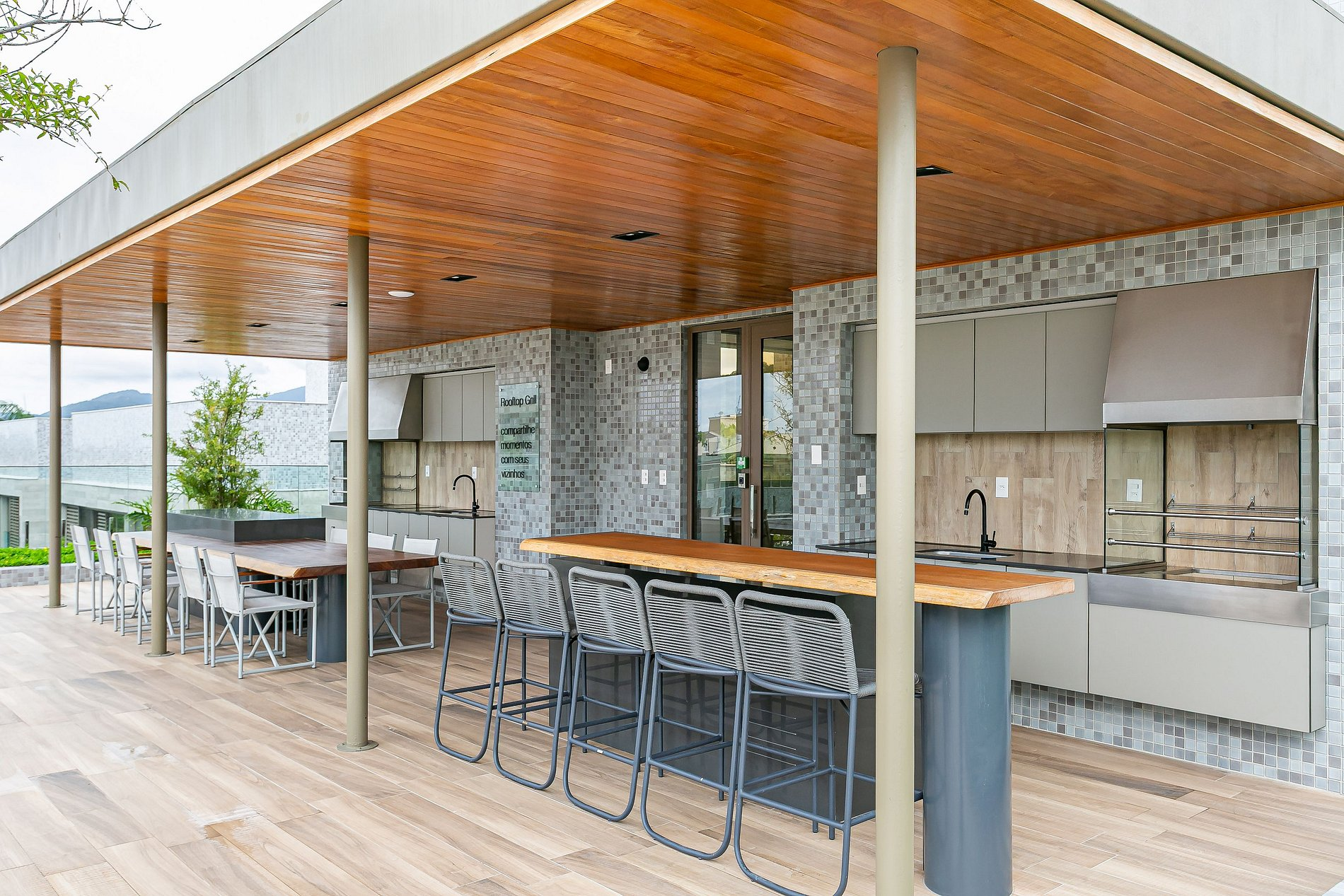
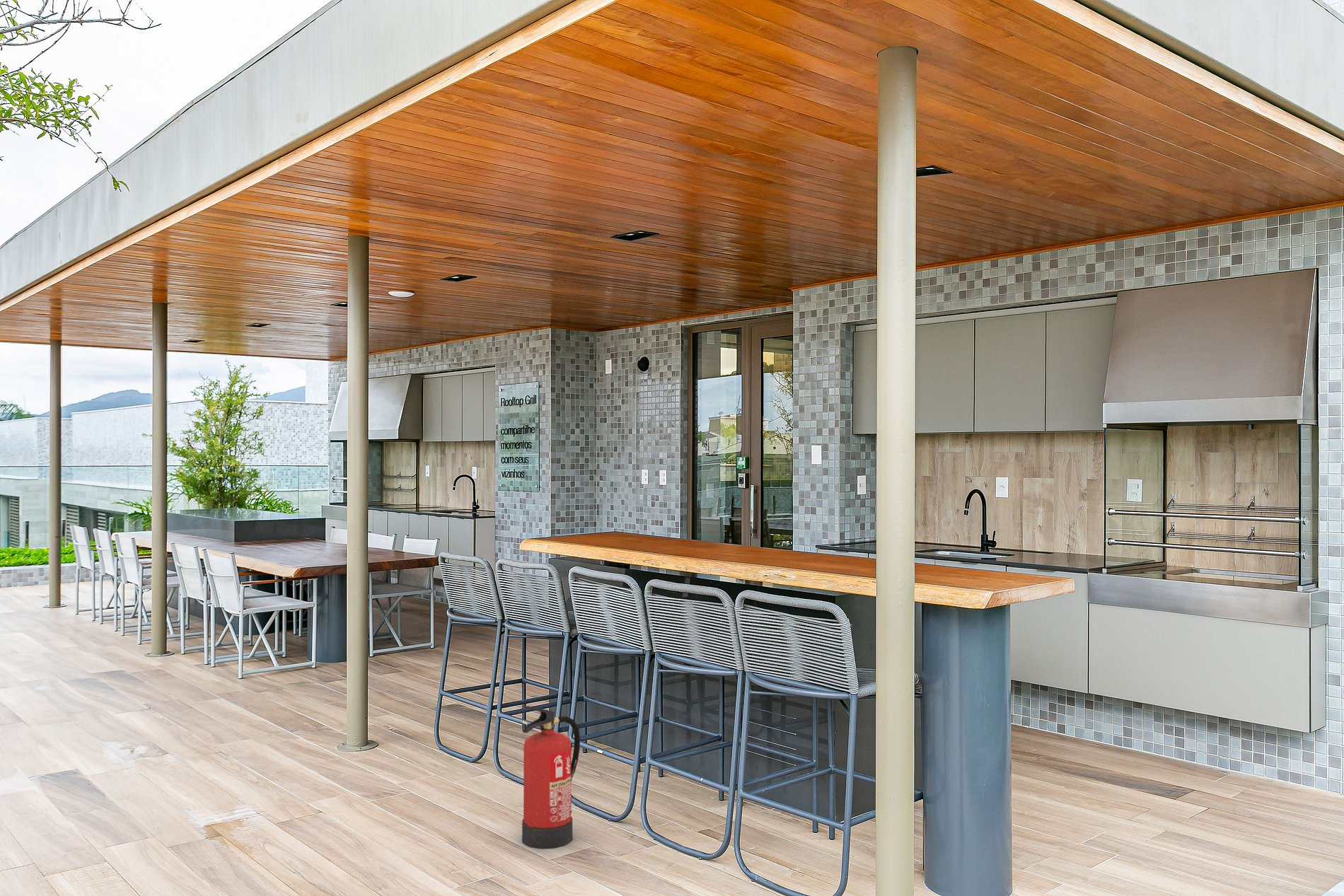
+ fire extinguisher [521,705,581,849]
